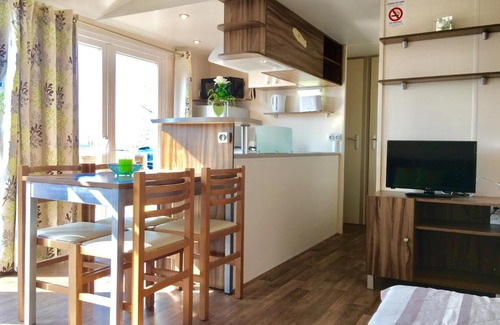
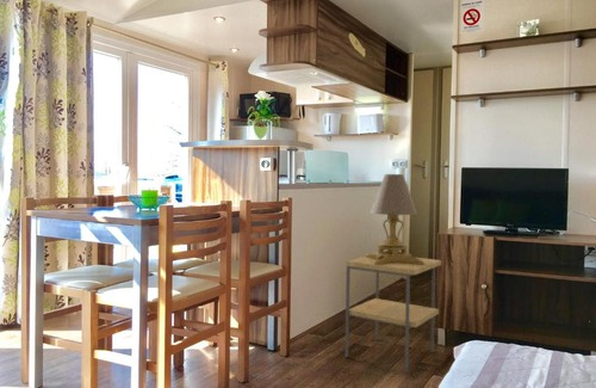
+ side table [344,255,442,374]
+ lamp [365,173,424,265]
